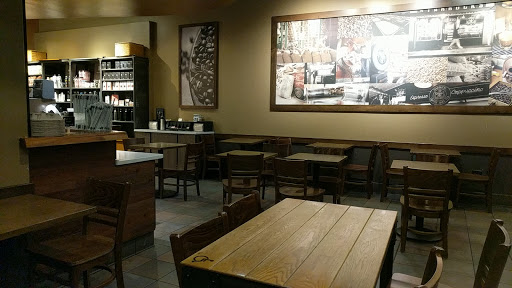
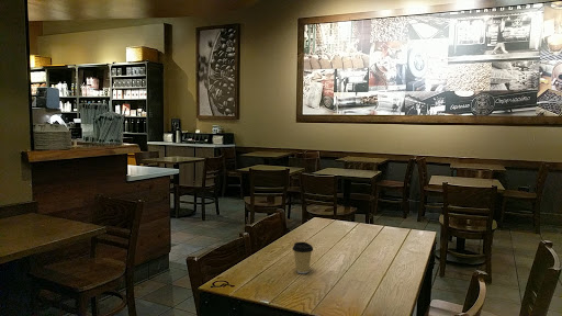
+ coffee cup [291,241,314,274]
